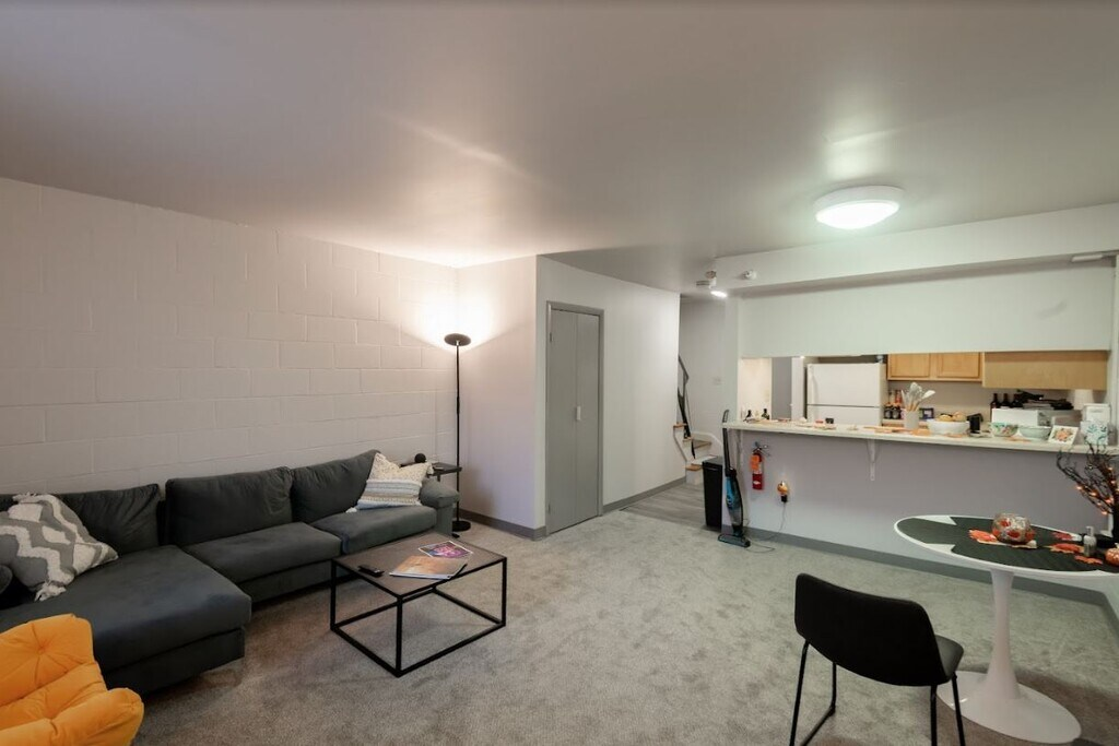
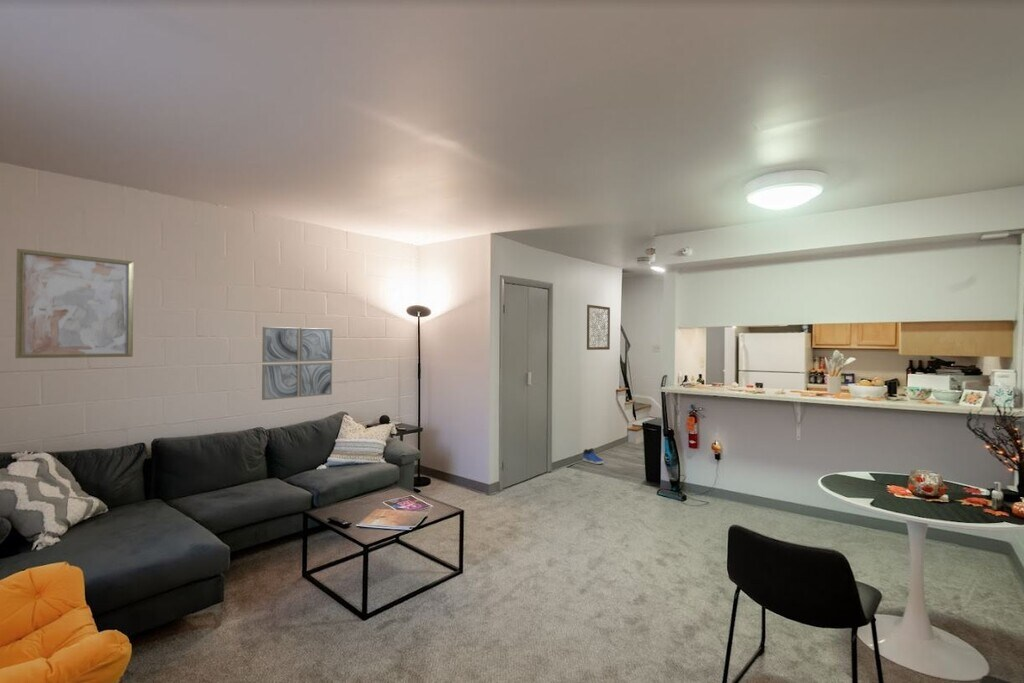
+ sneaker [582,447,605,465]
+ wall art [586,304,611,351]
+ wall art [261,326,333,401]
+ wall art [14,248,135,359]
